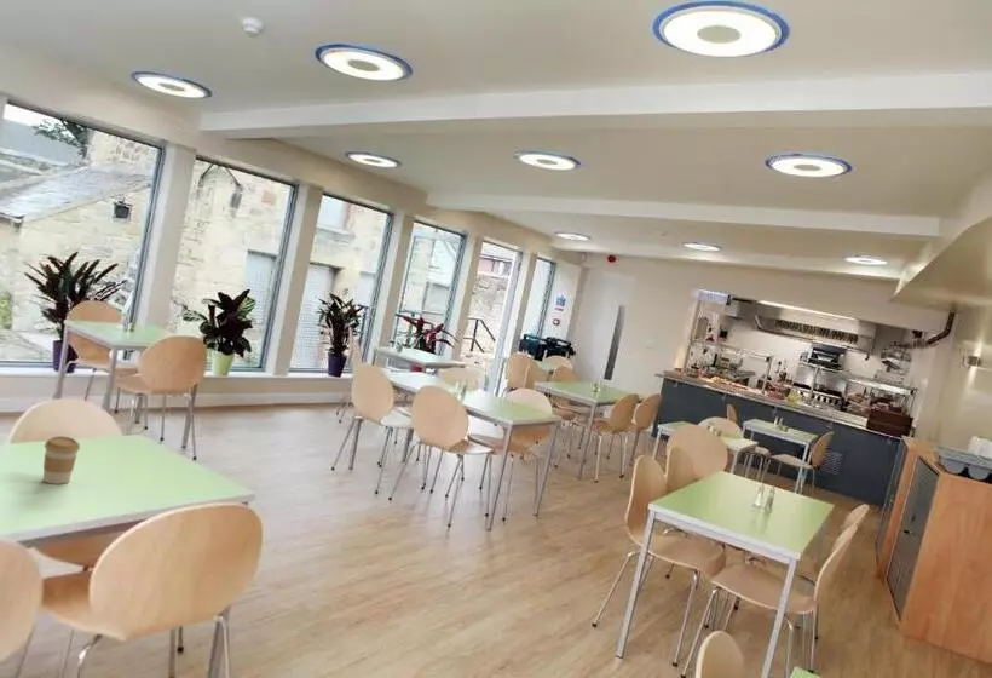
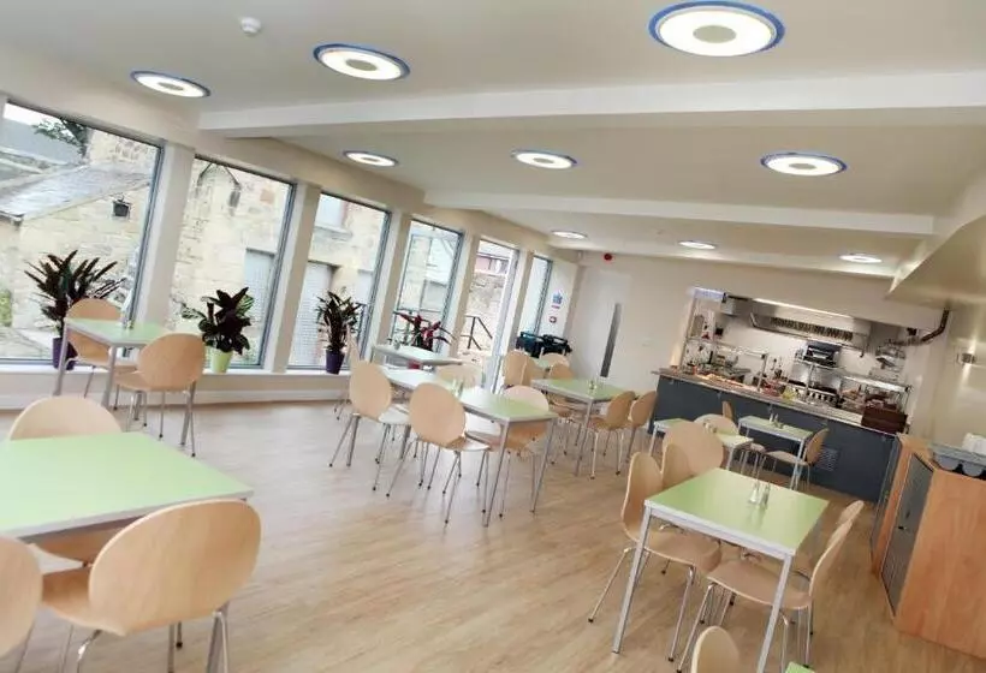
- coffee cup [42,435,81,485]
